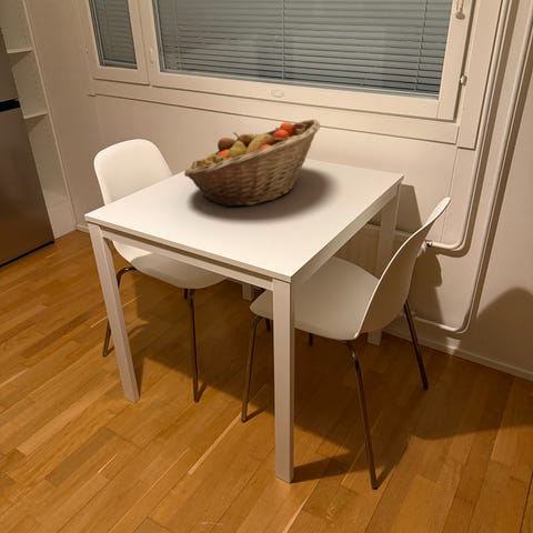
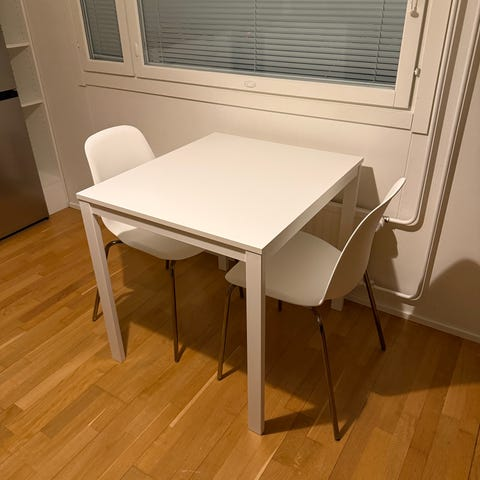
- fruit basket [183,119,321,209]
